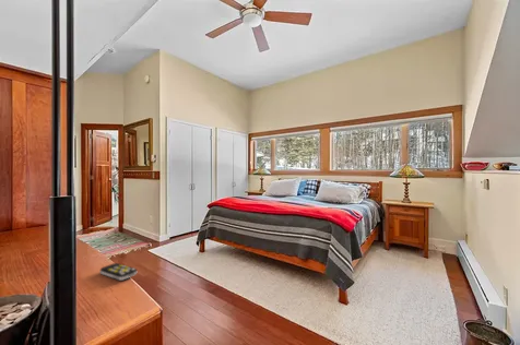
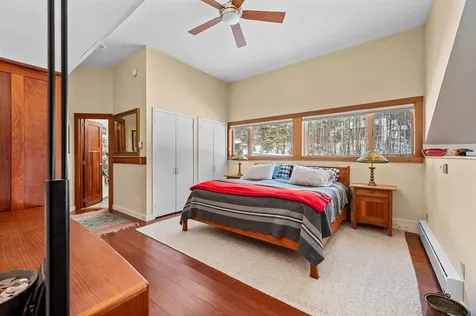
- remote control [99,262,138,282]
